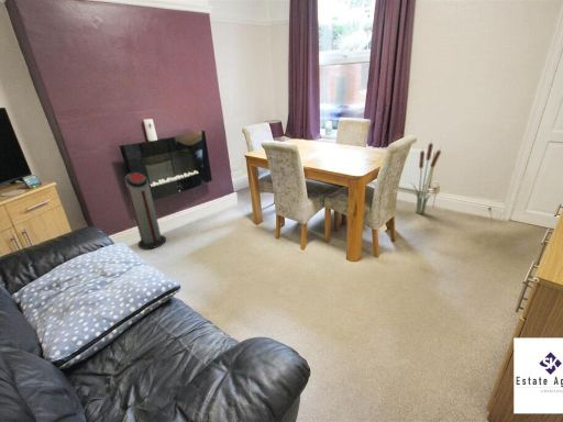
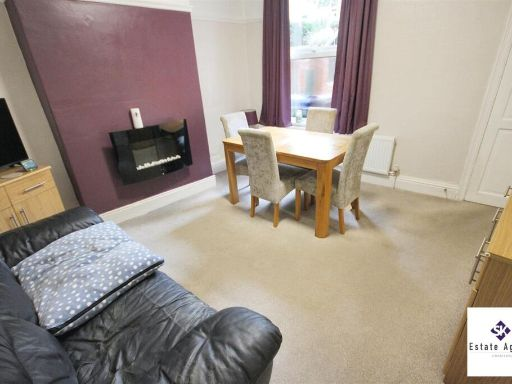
- air purifier [124,171,167,251]
- decorative plant [410,138,442,215]
